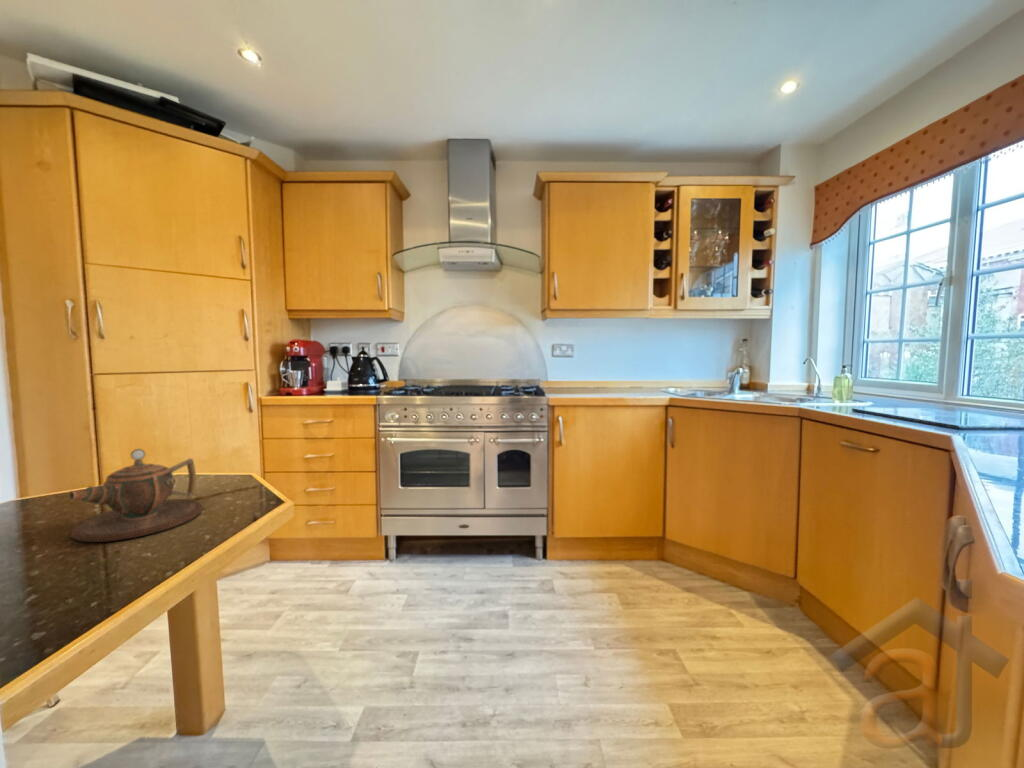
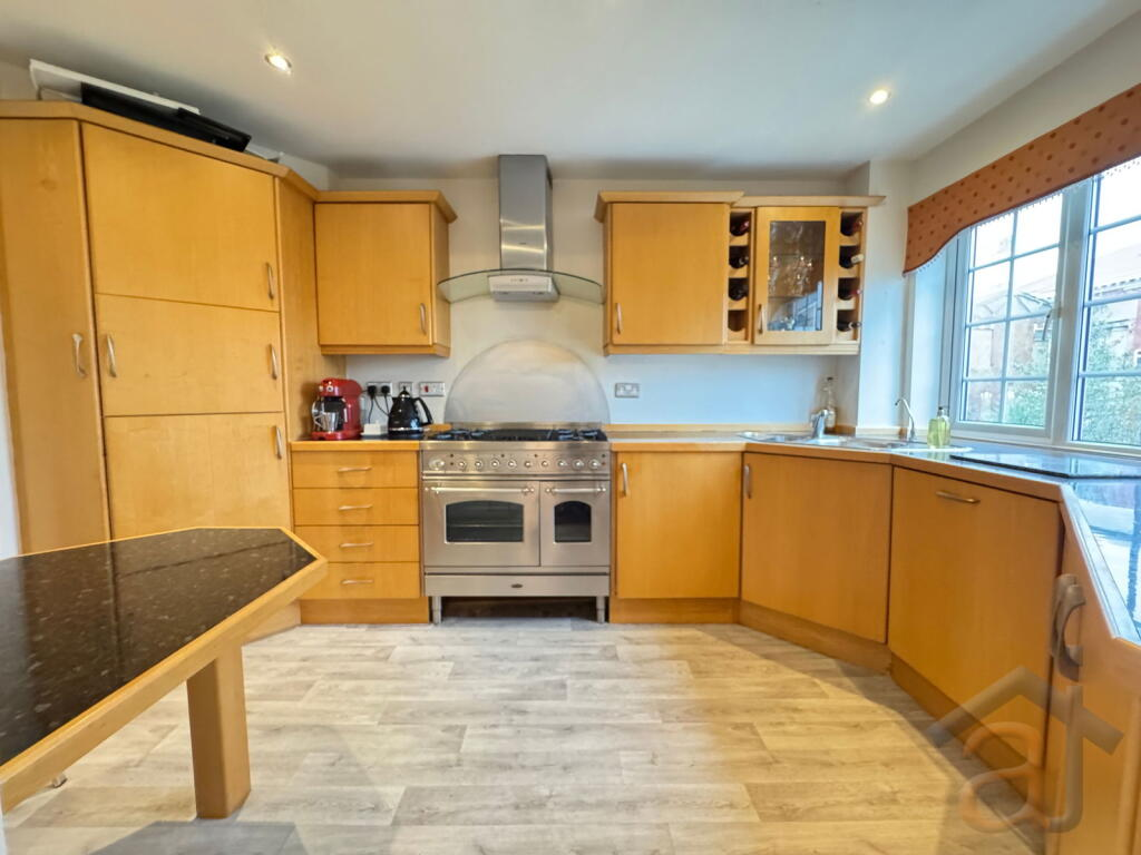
- teapot [68,448,203,543]
